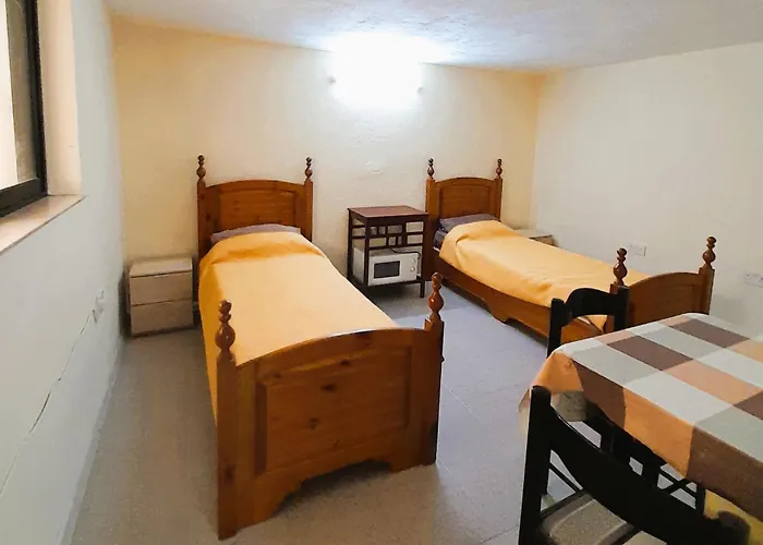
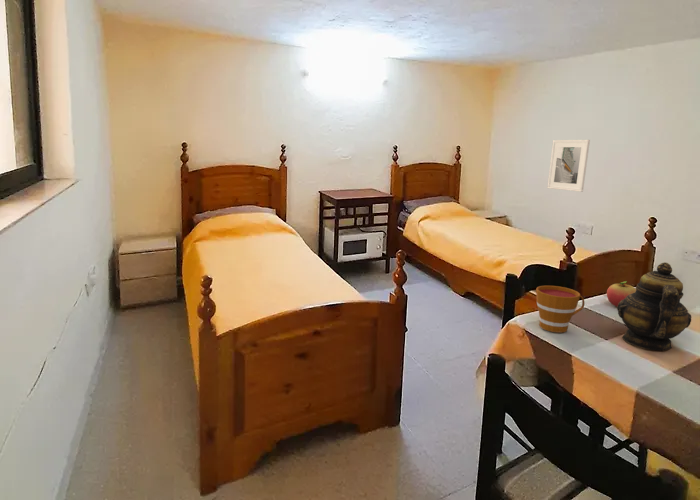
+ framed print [546,139,591,193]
+ cup [535,285,585,333]
+ fruit [606,280,636,307]
+ teapot [616,261,692,351]
